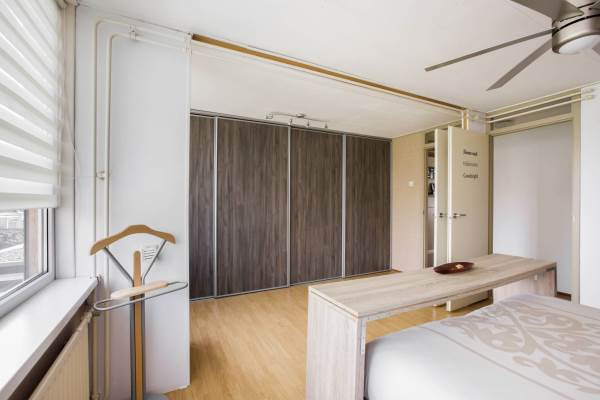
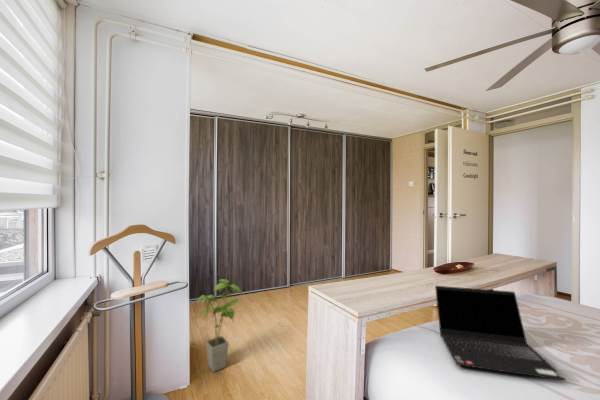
+ house plant [196,278,243,373]
+ laptop computer [434,285,567,381]
